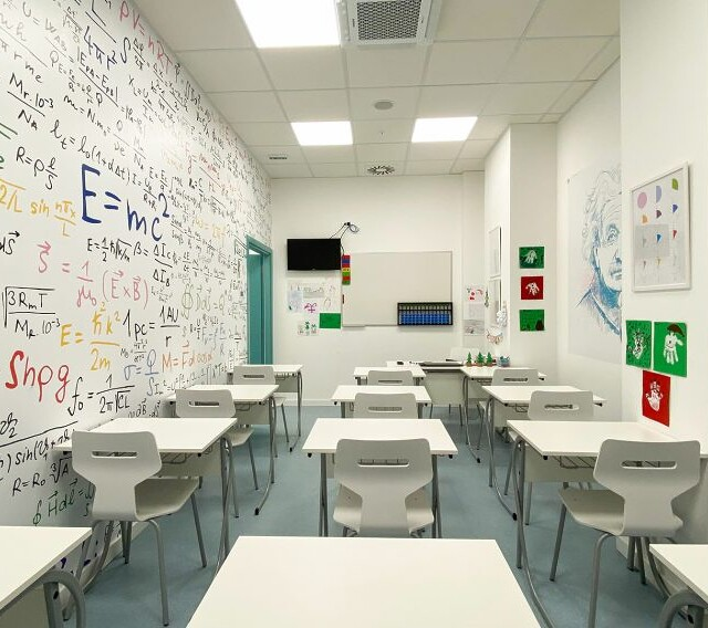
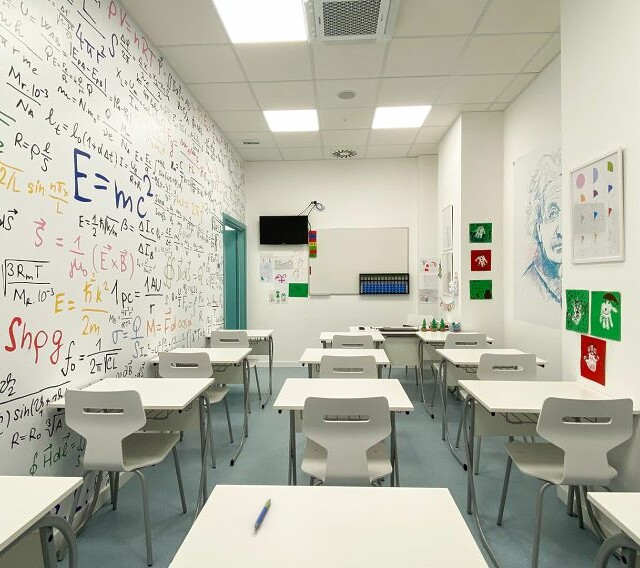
+ pen [253,498,272,529]
